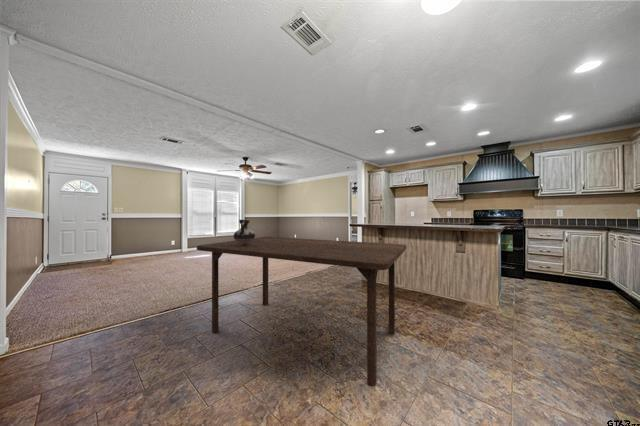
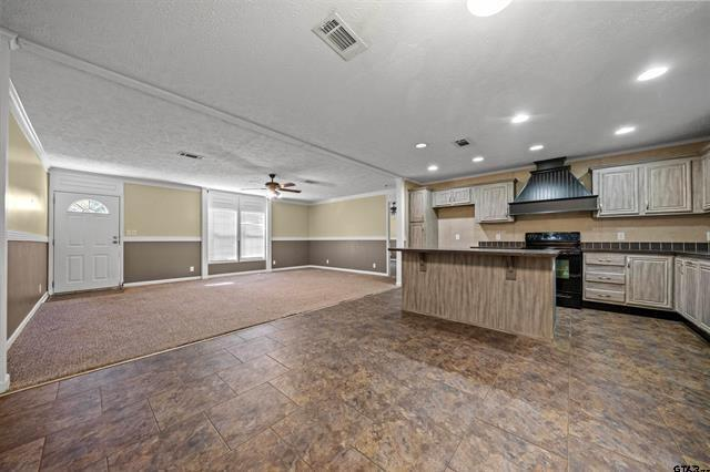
- ceramic jug [233,219,256,246]
- dining table [196,236,408,387]
